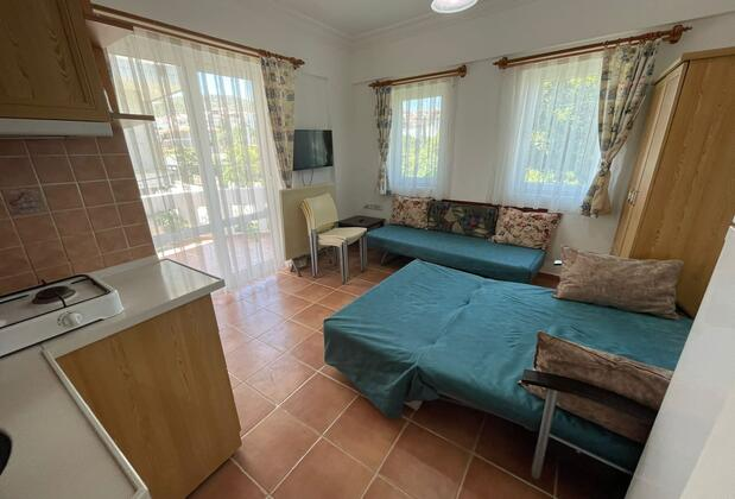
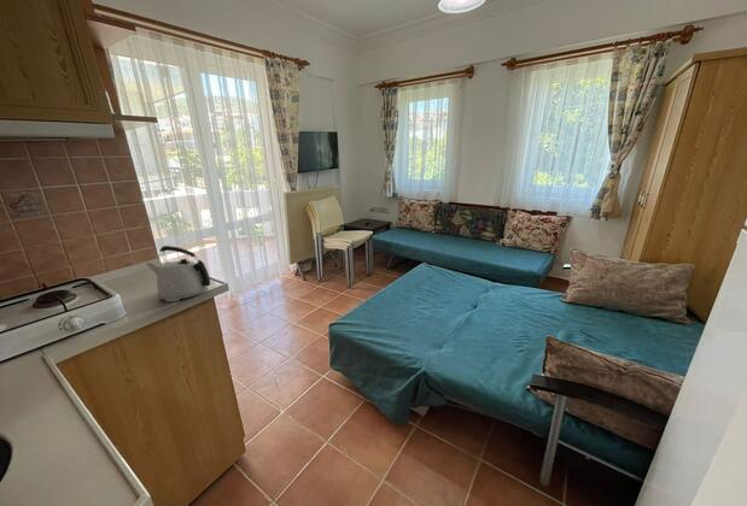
+ kettle [145,245,211,302]
